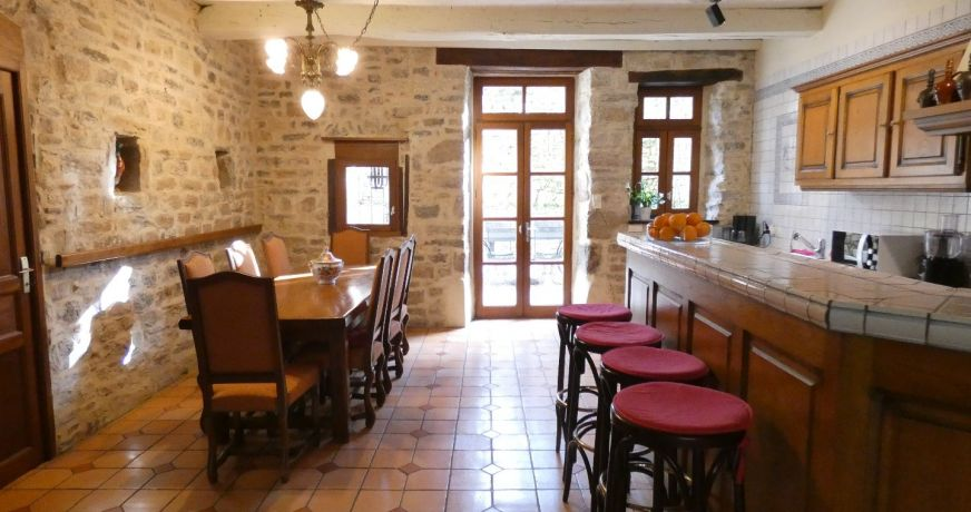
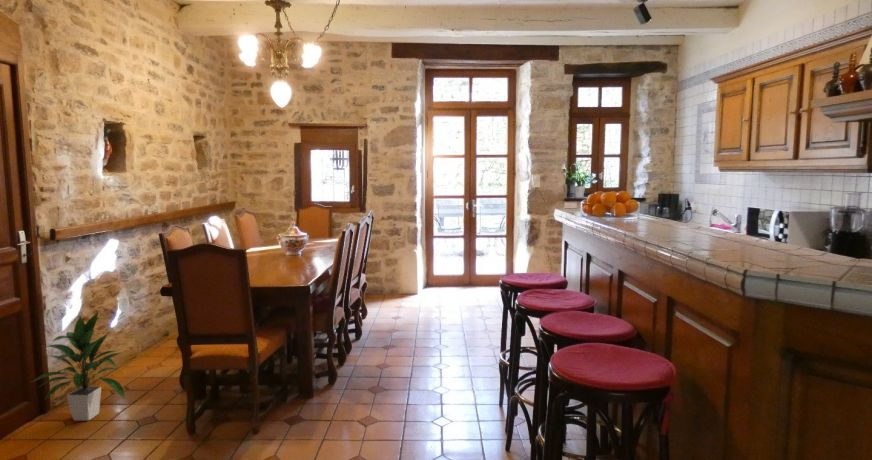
+ indoor plant [29,311,126,422]
